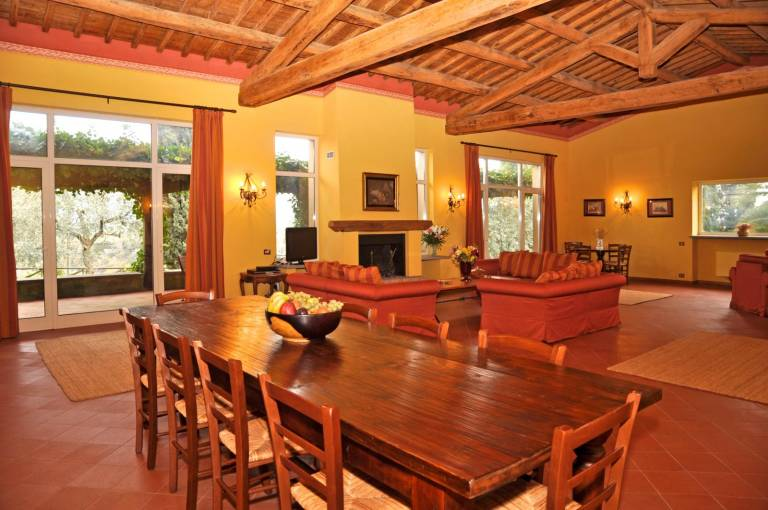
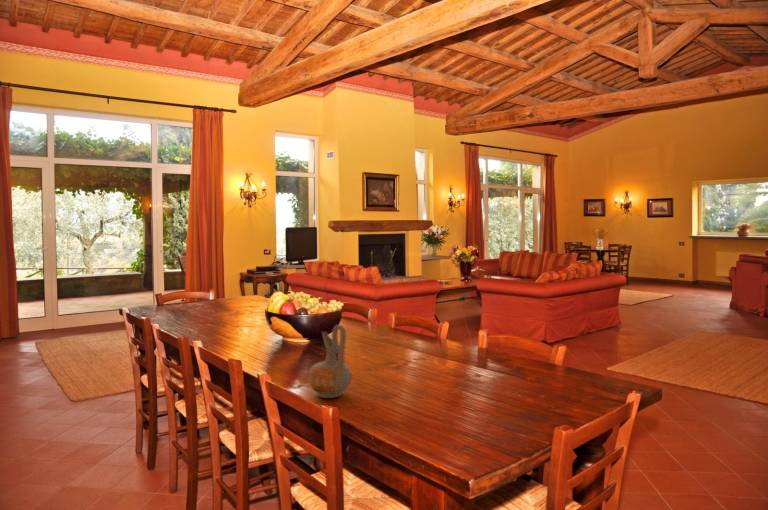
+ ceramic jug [308,324,353,399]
